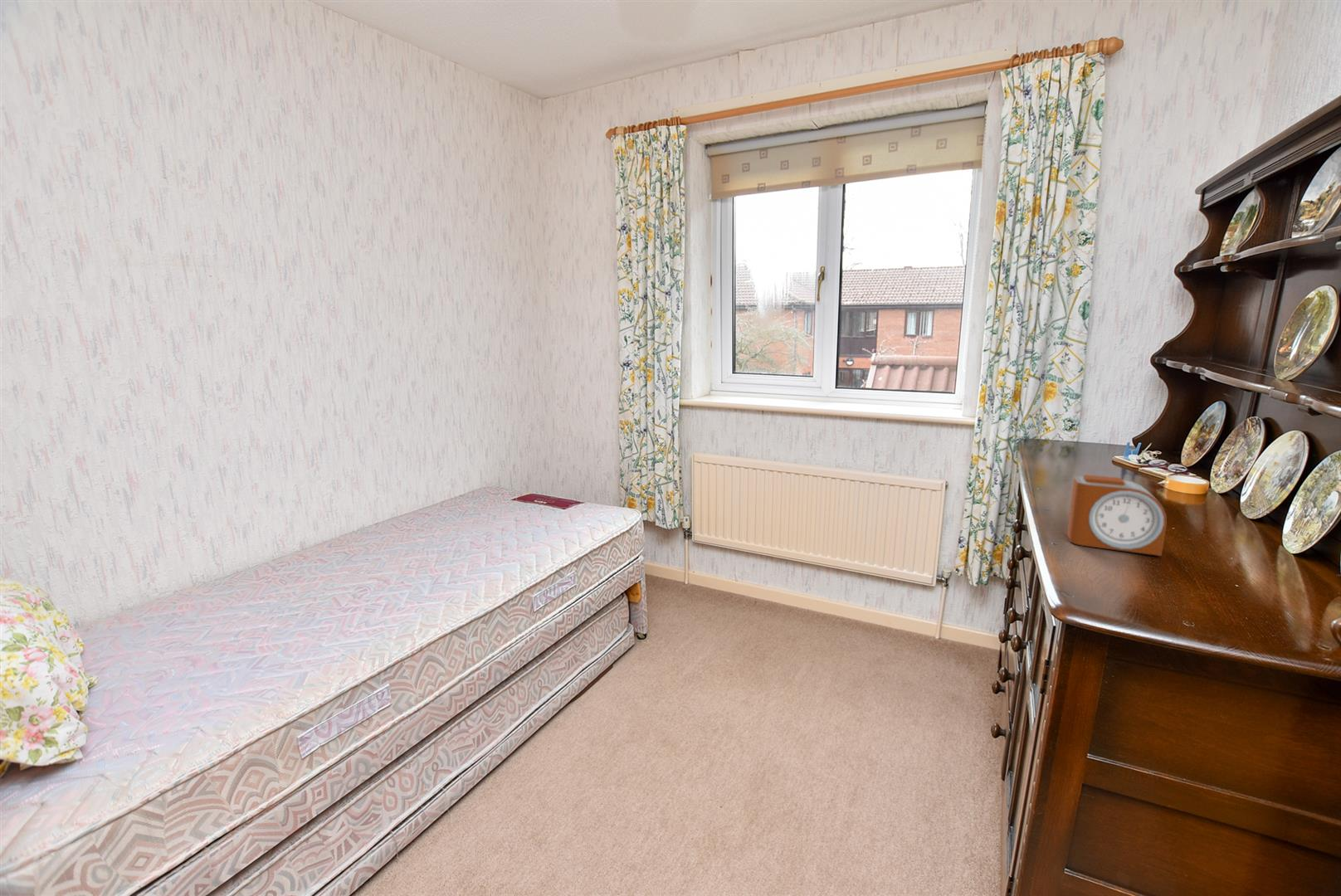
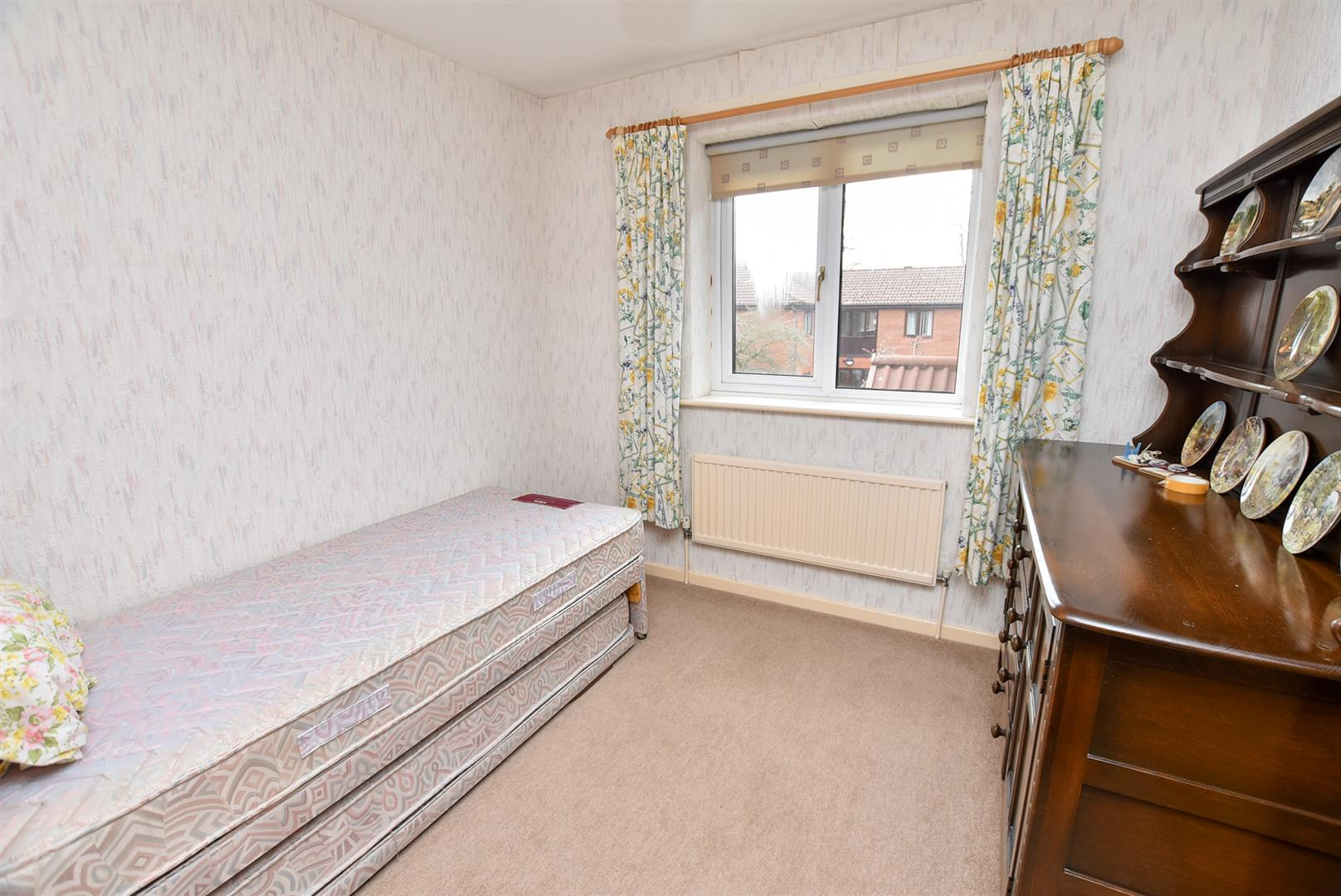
- alarm clock [1066,474,1167,557]
